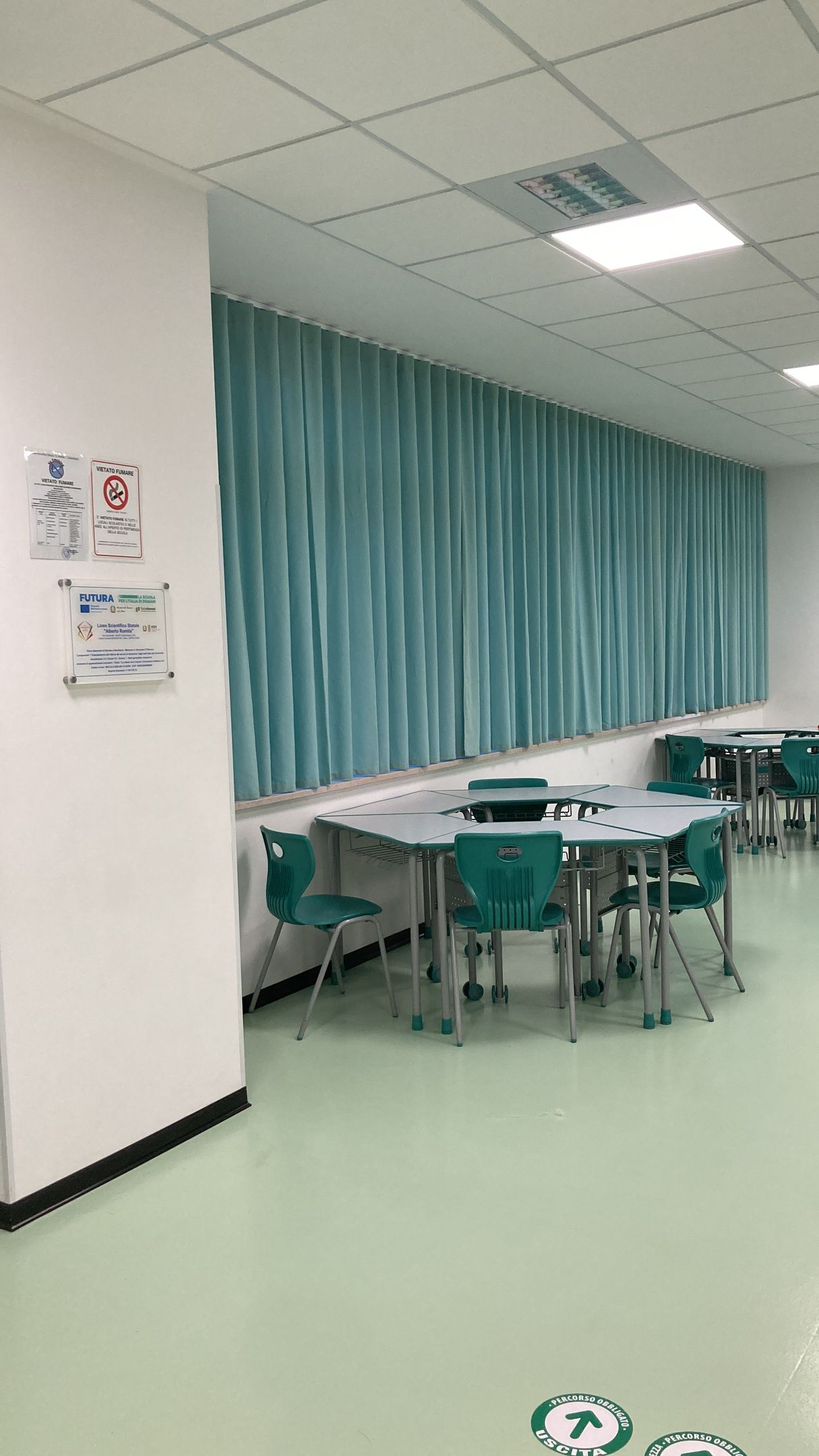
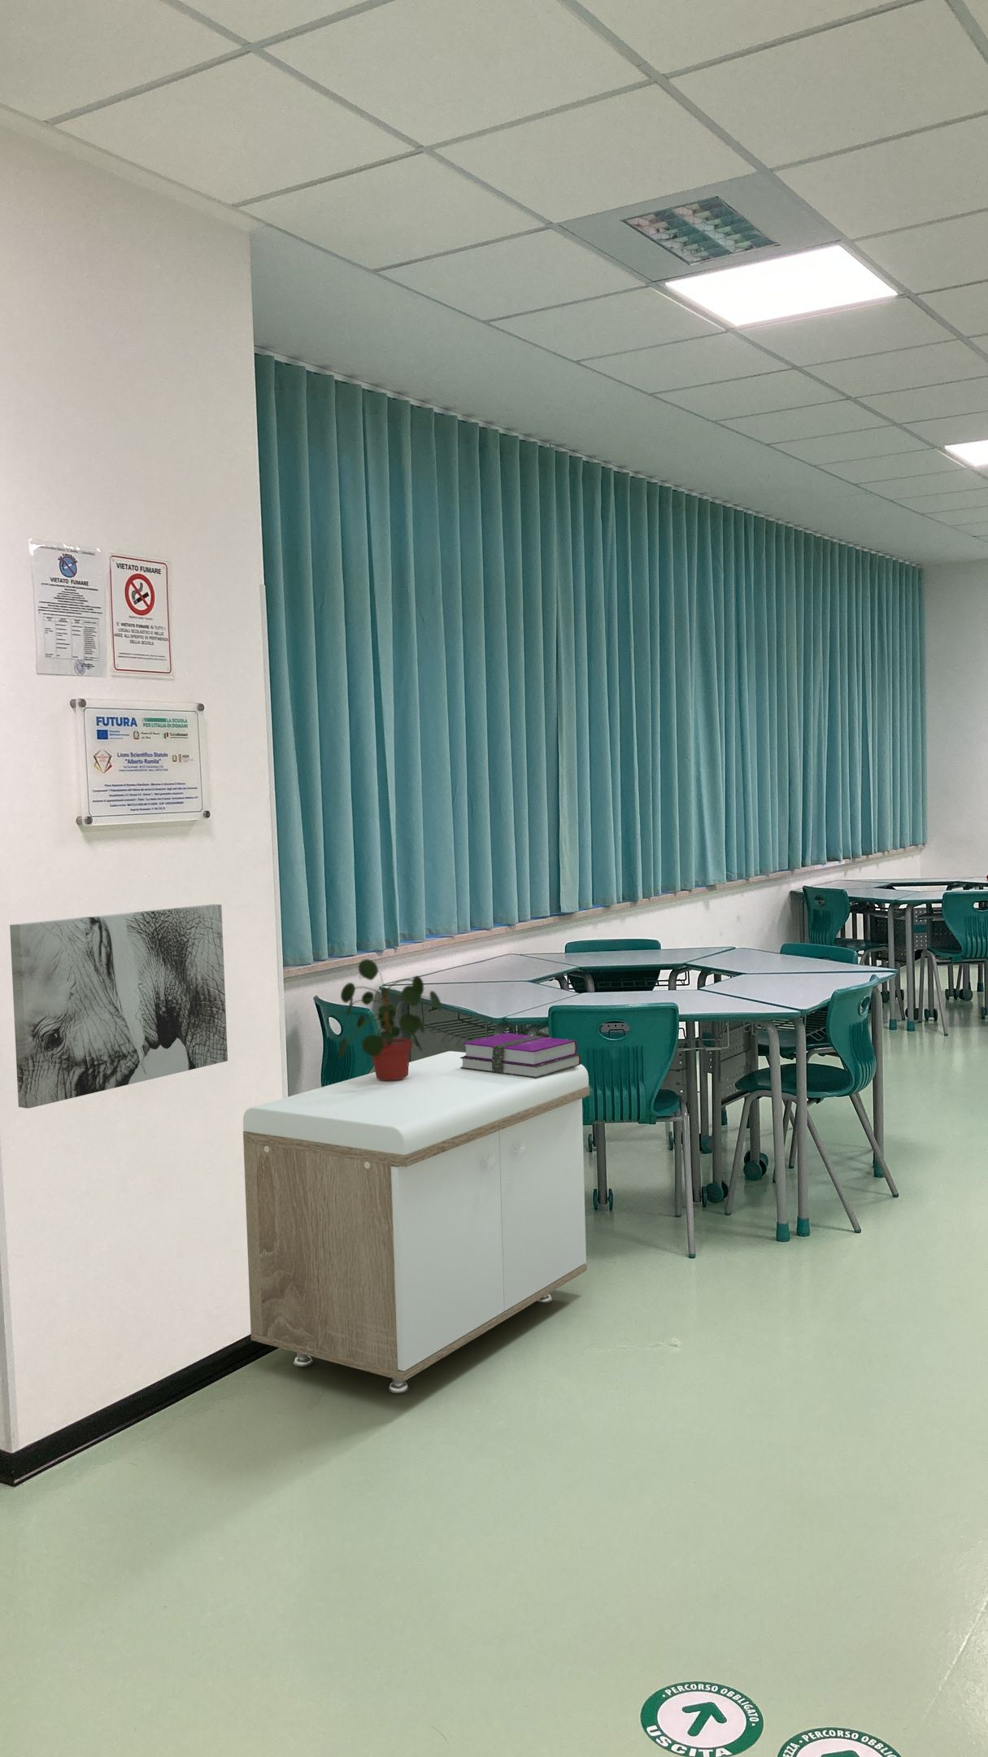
+ potted plant [338,958,443,1080]
+ wall art [8,904,228,1109]
+ storage bench [242,1050,590,1394]
+ notebook [461,1032,583,1078]
